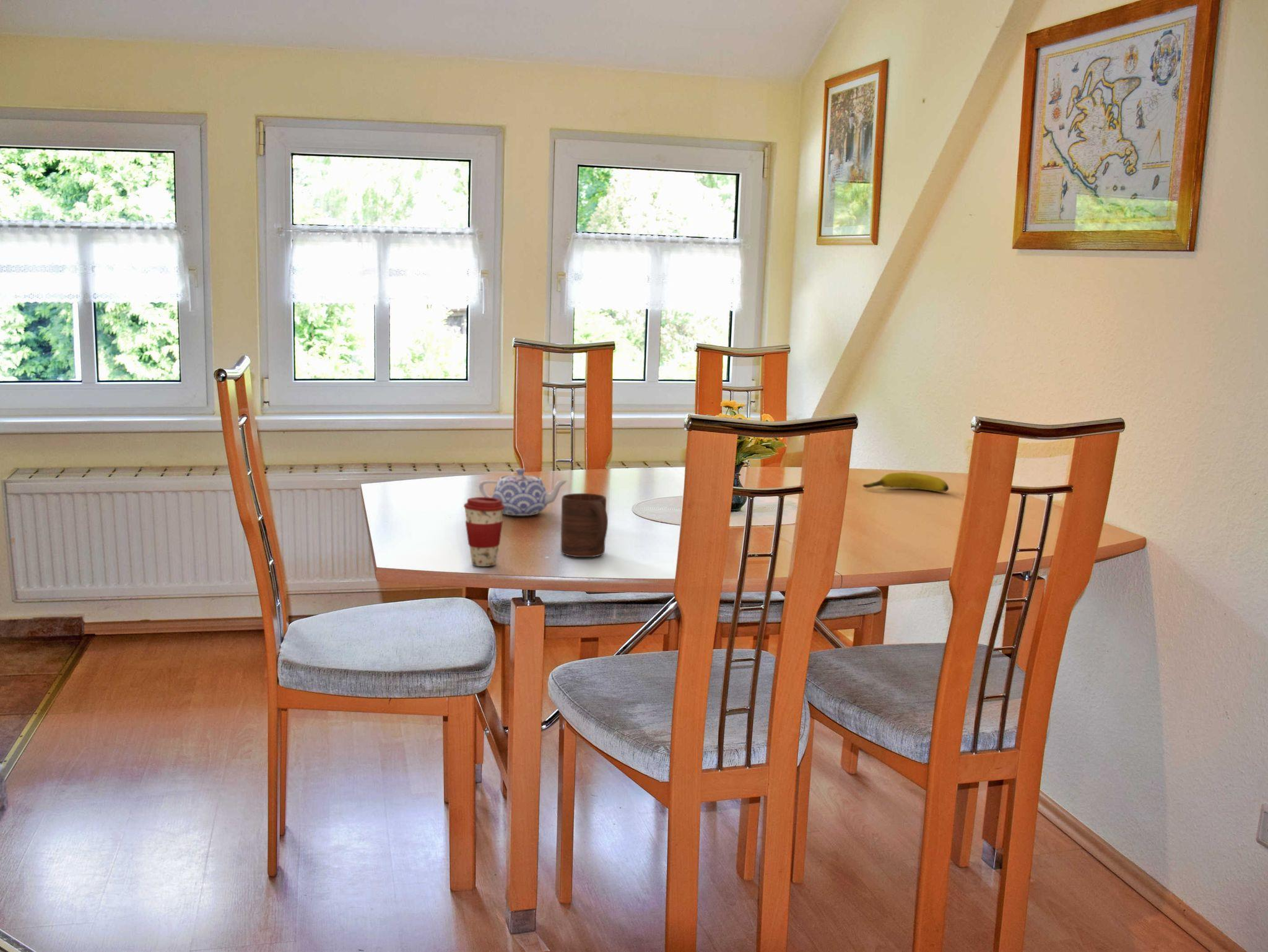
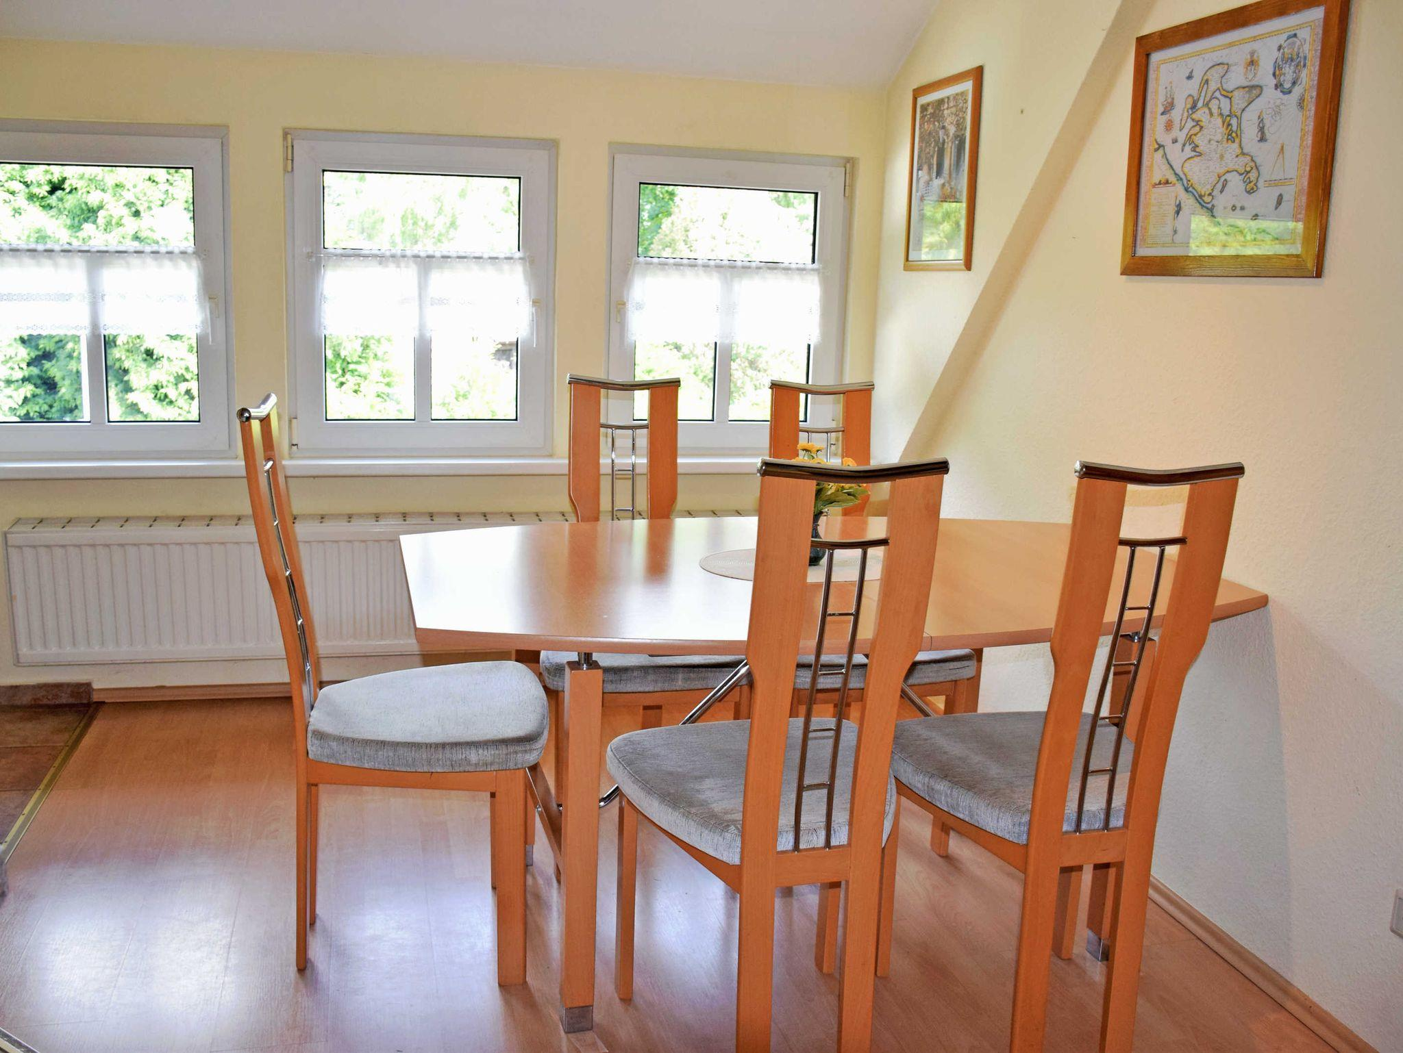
- coffee cup [463,496,505,567]
- cup [560,493,609,558]
- teapot [478,468,568,516]
- banana [862,472,949,493]
